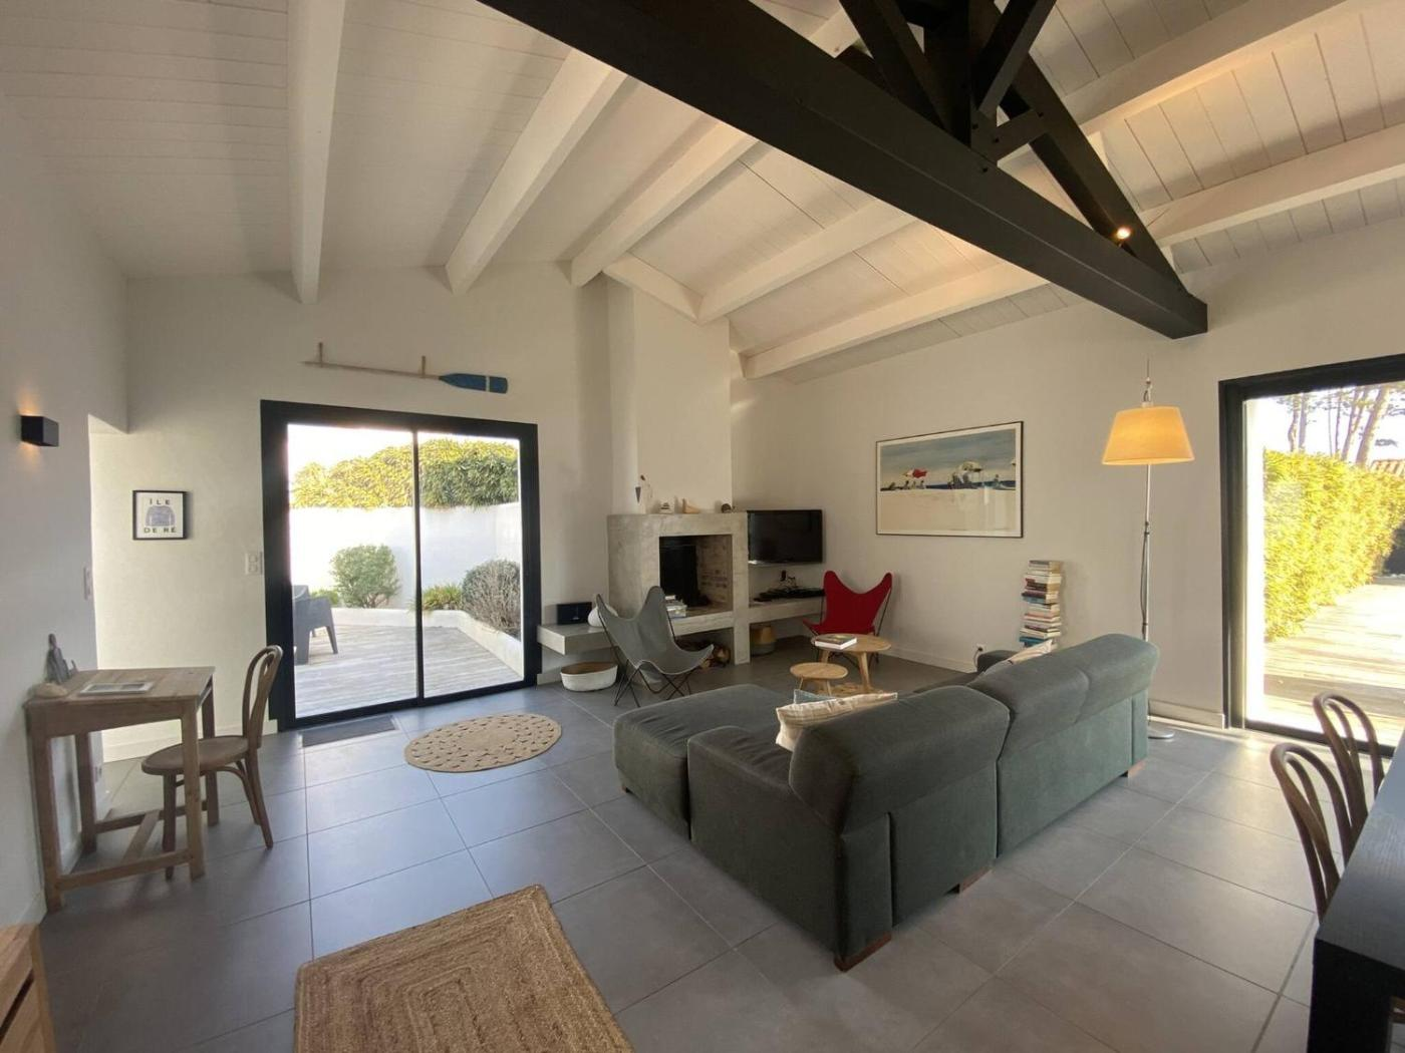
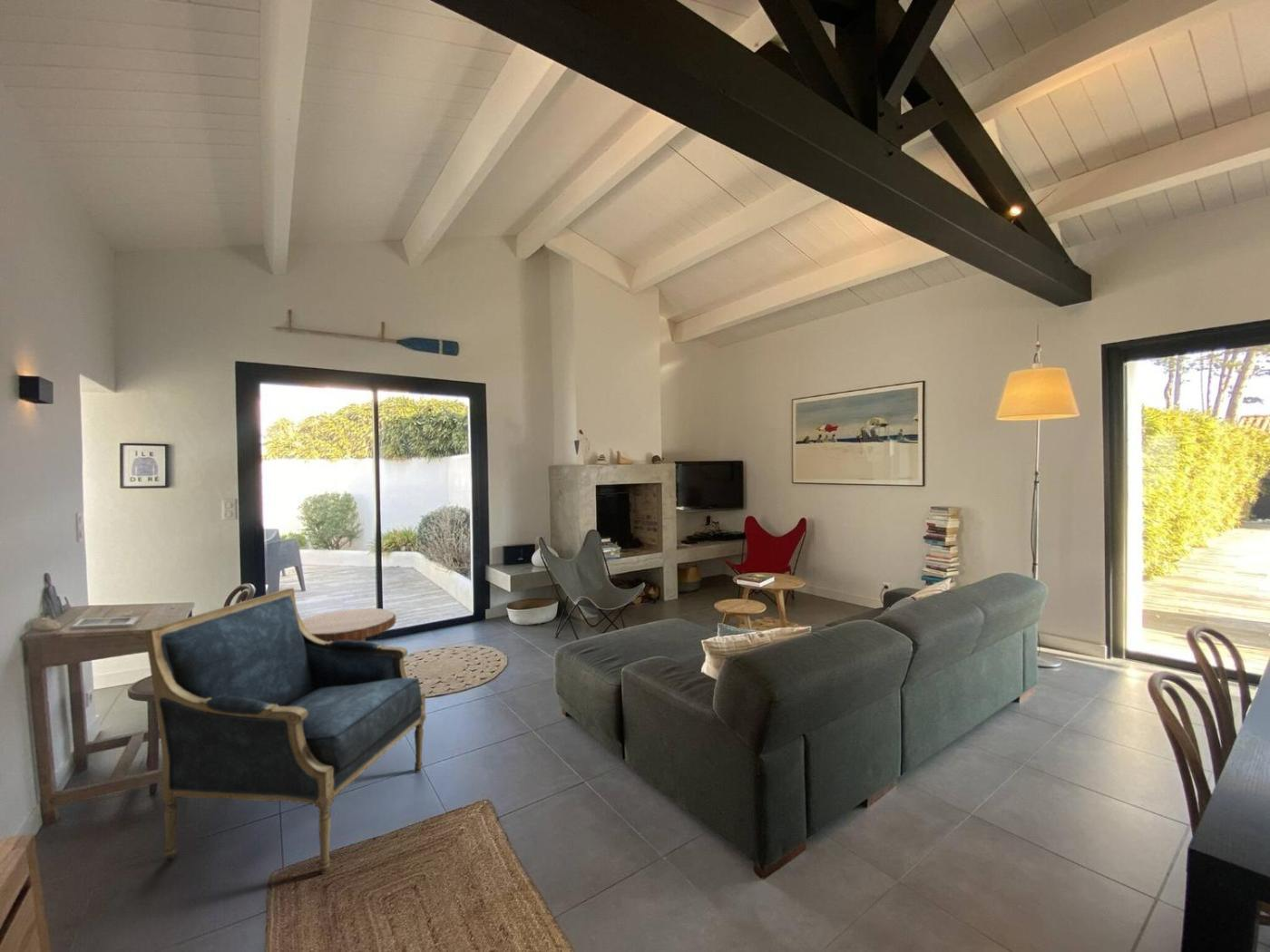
+ side table [301,607,396,642]
+ armchair [144,588,427,875]
